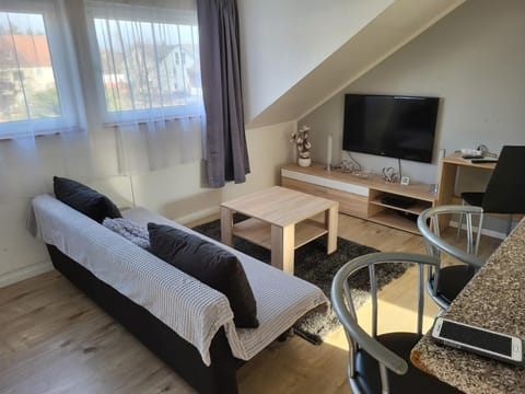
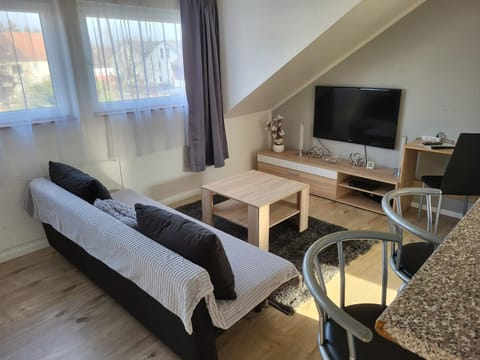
- cell phone [429,315,525,367]
